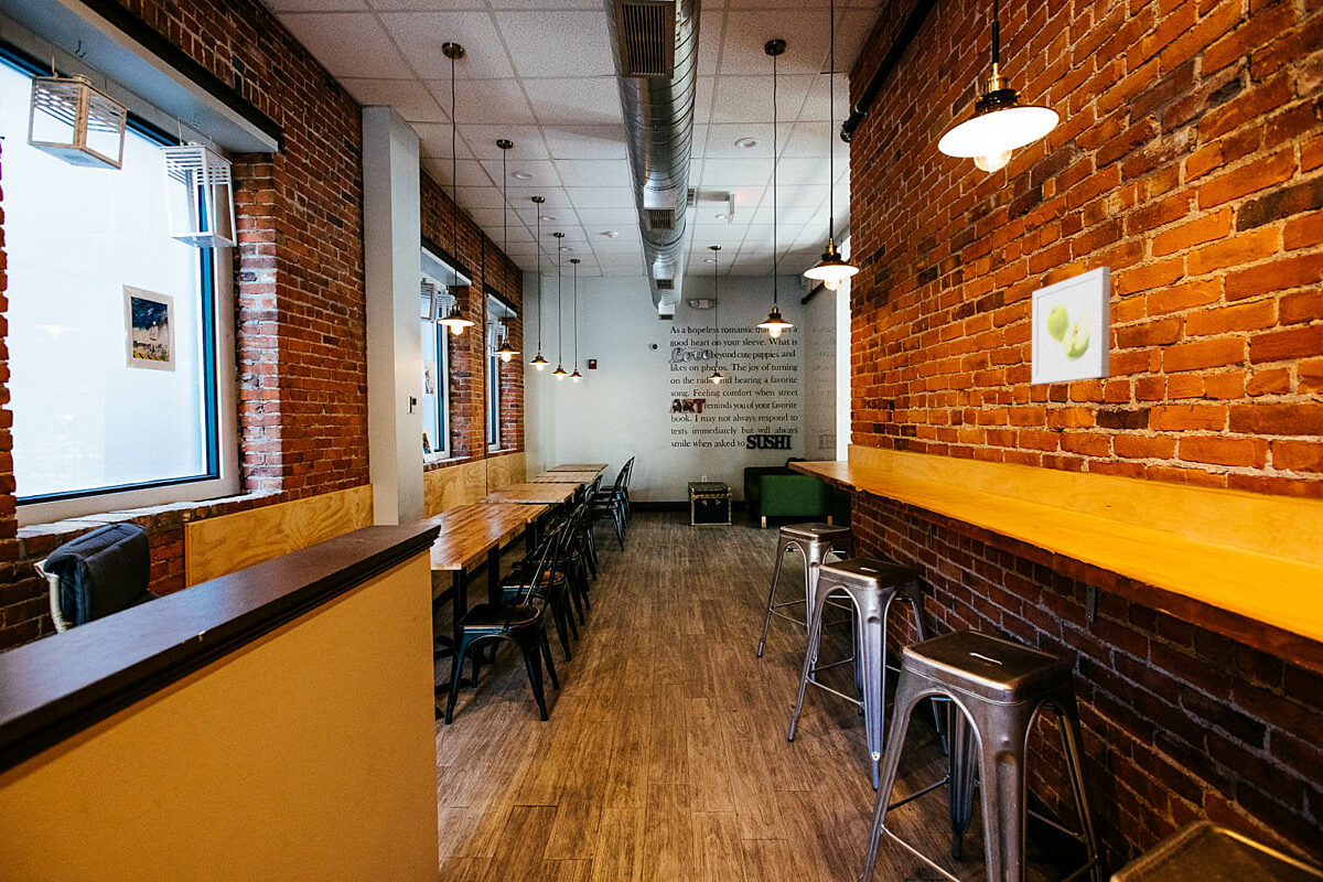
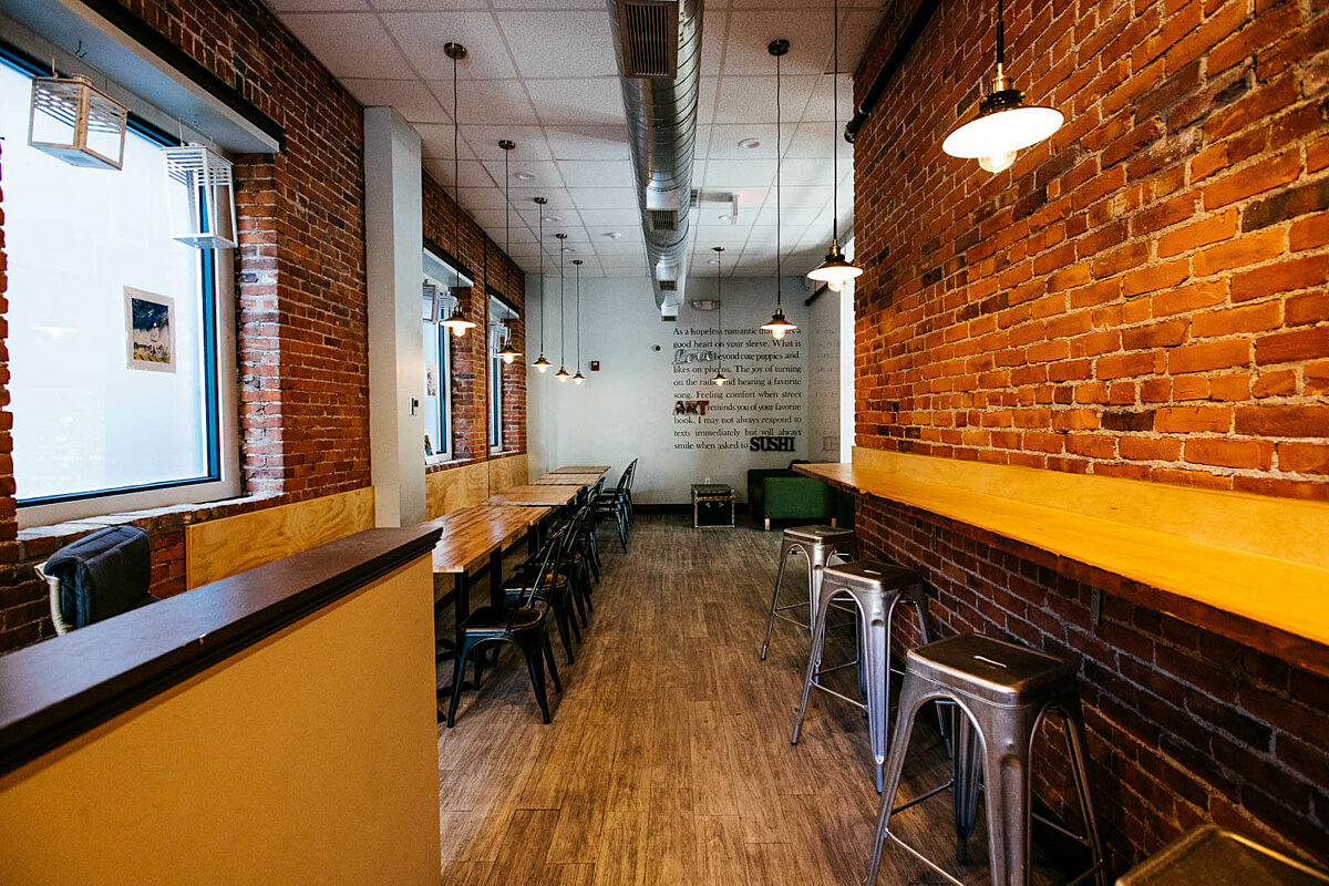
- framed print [1031,266,1111,386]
